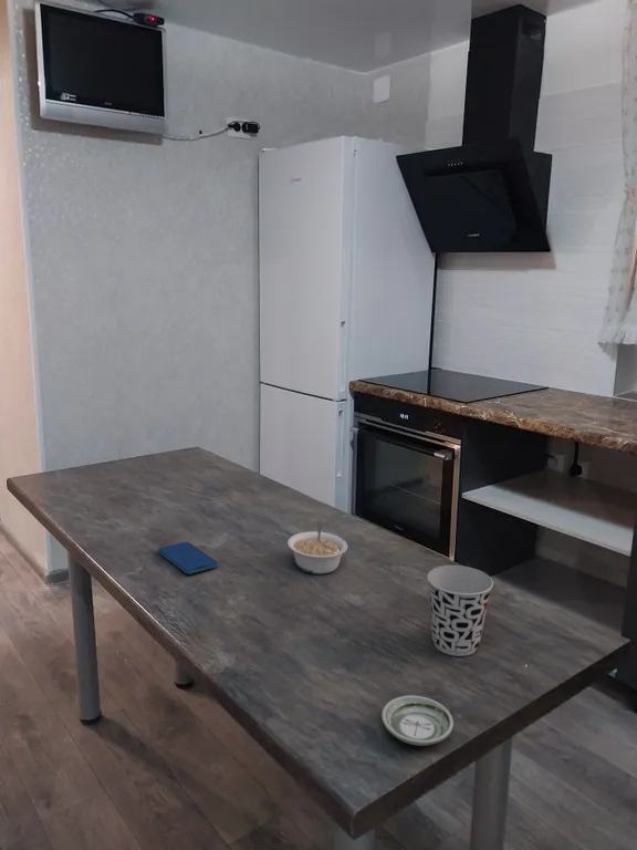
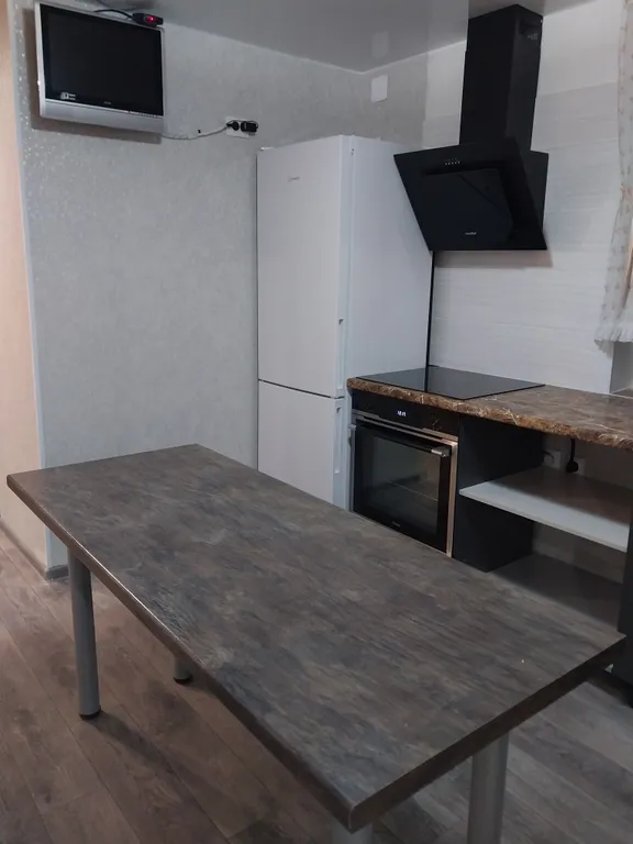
- legume [286,521,348,574]
- saucer [380,694,455,747]
- cup [427,564,494,657]
- smartphone [157,541,219,576]
